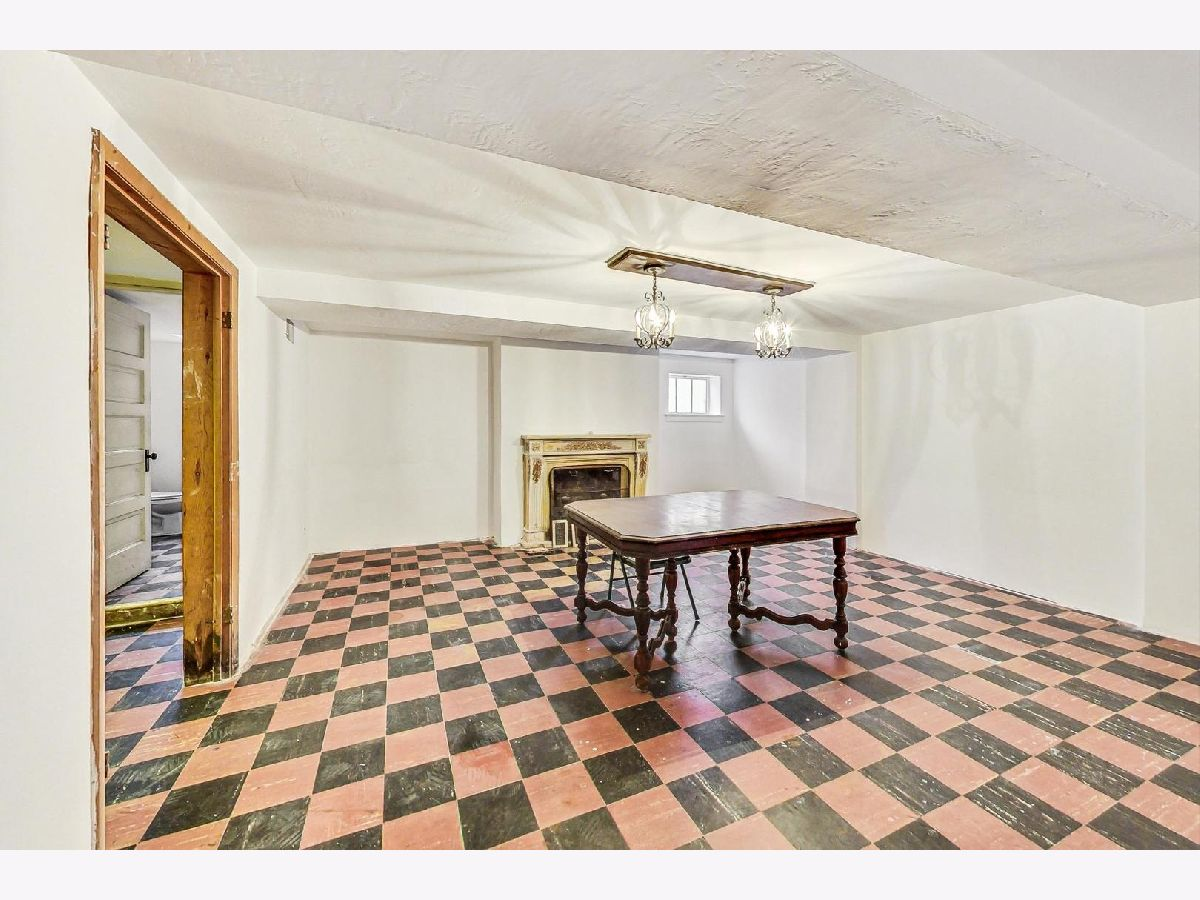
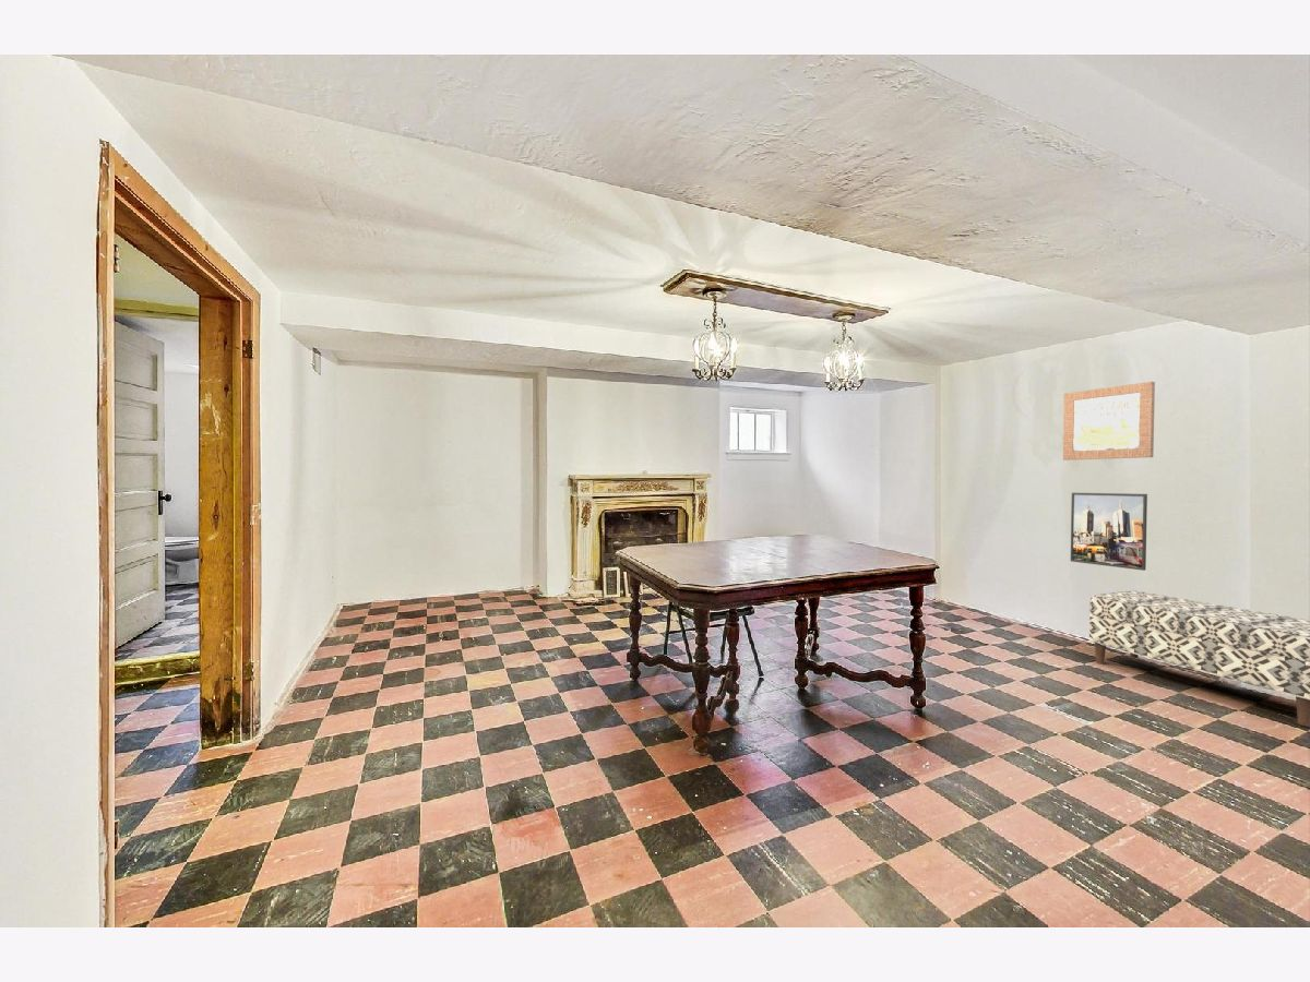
+ bench [1088,589,1310,728]
+ wall art [1062,381,1156,462]
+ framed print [1070,492,1148,572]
